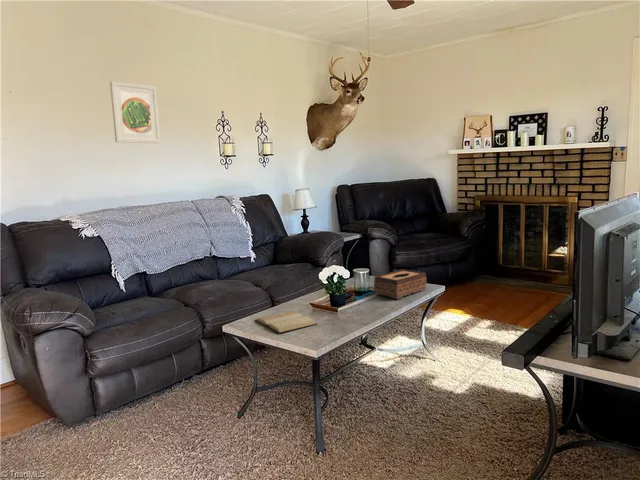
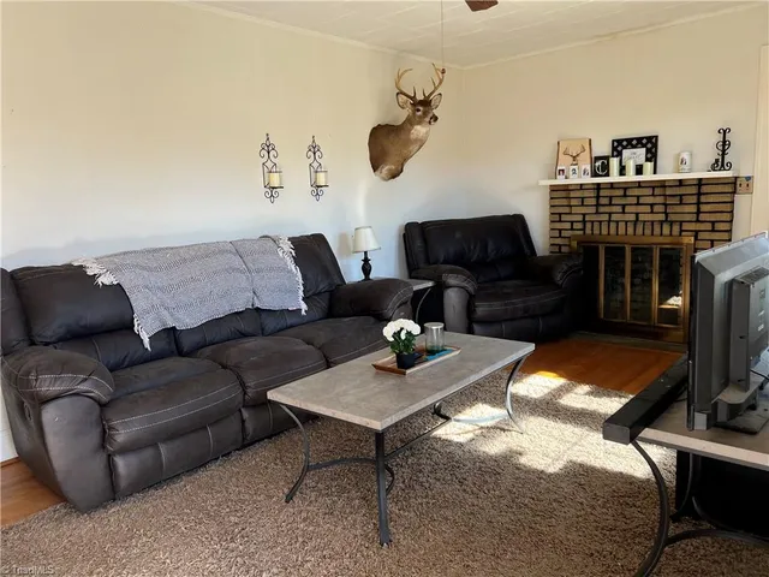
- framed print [109,80,161,144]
- book [254,310,318,334]
- tissue box [373,268,427,300]
